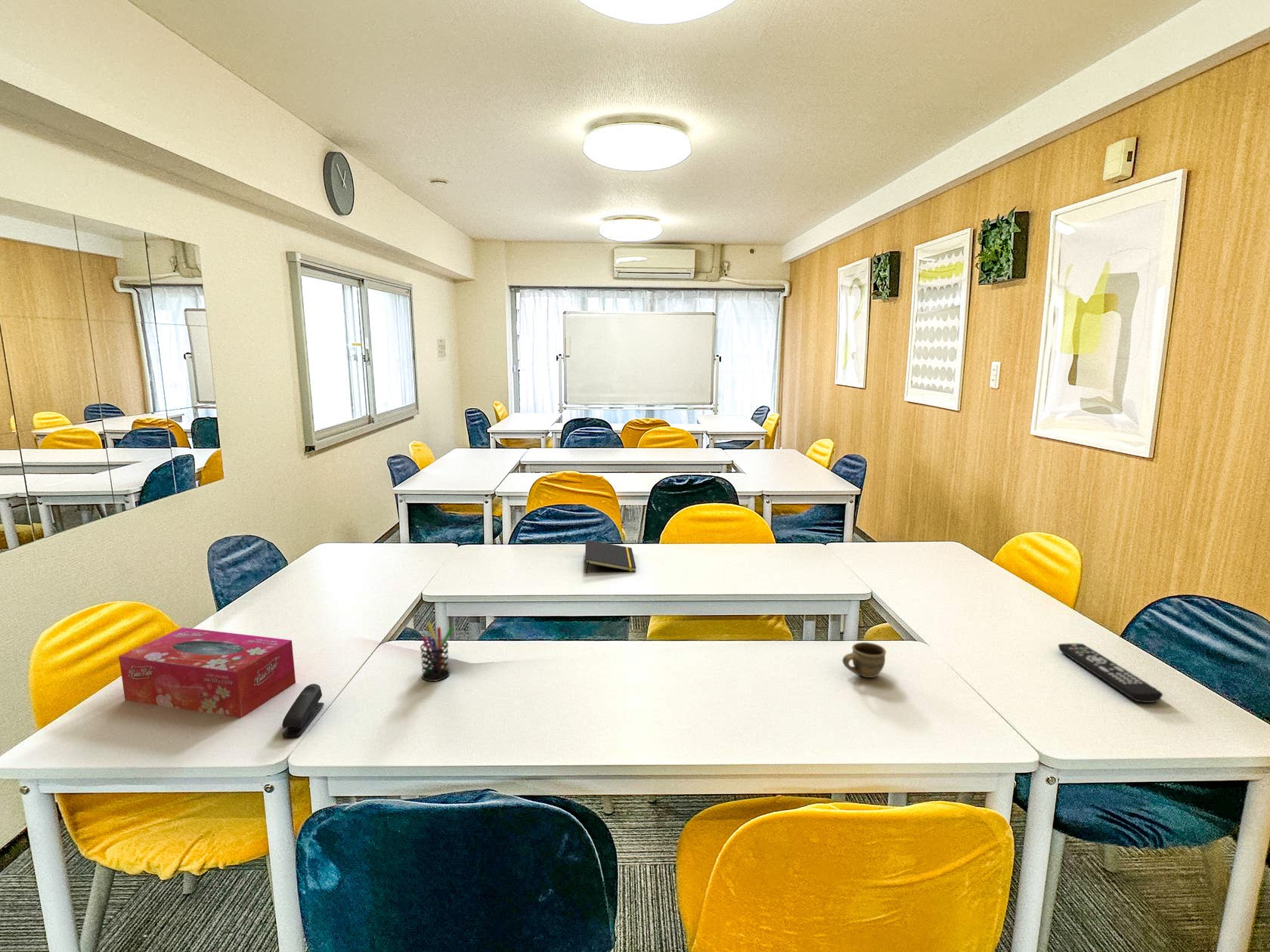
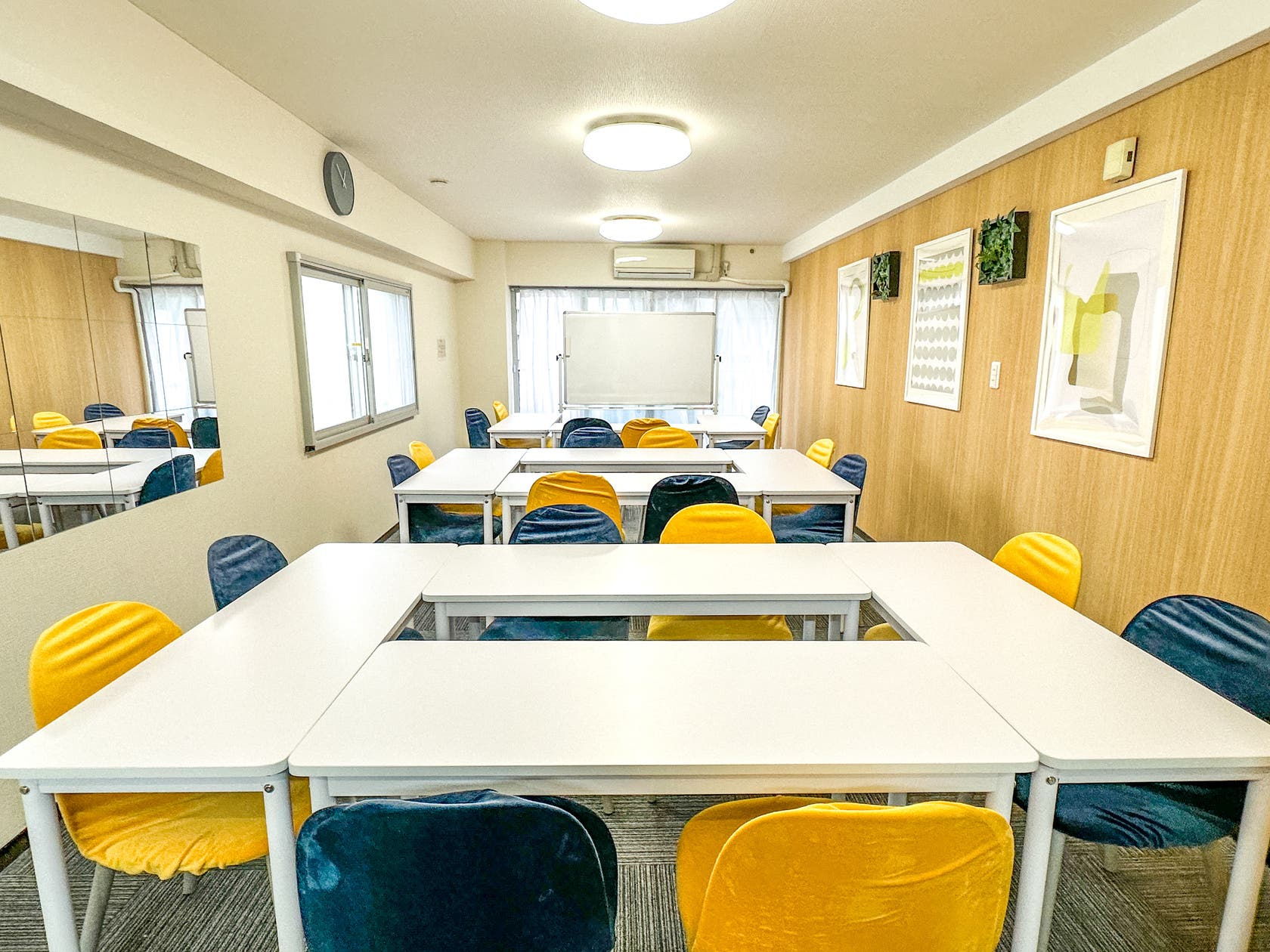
- cup [841,641,887,678]
- pen holder [420,622,454,682]
- remote control [1058,643,1163,703]
- stapler [282,683,325,737]
- tissue box [118,626,296,719]
- notepad [584,539,637,574]
